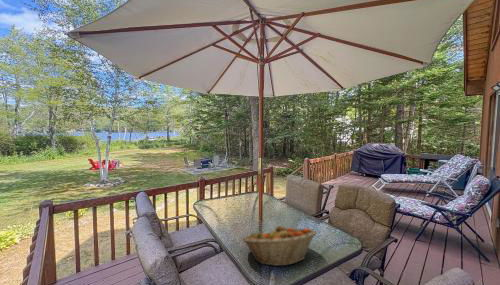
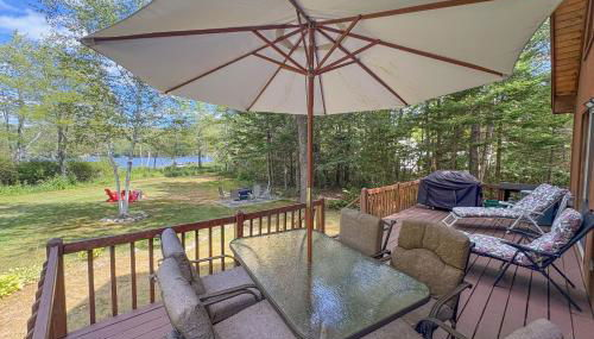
- fruit basket [241,225,318,267]
